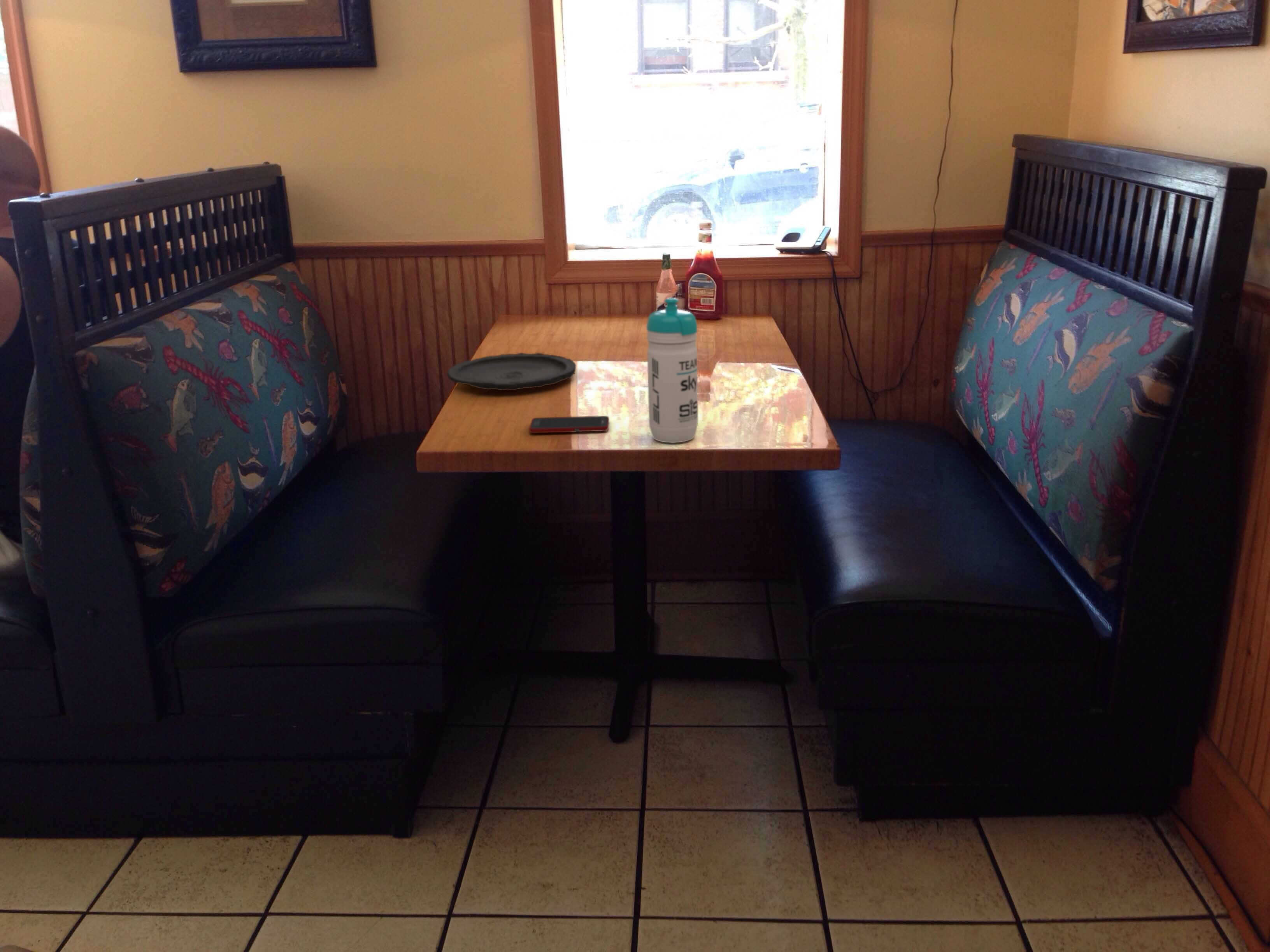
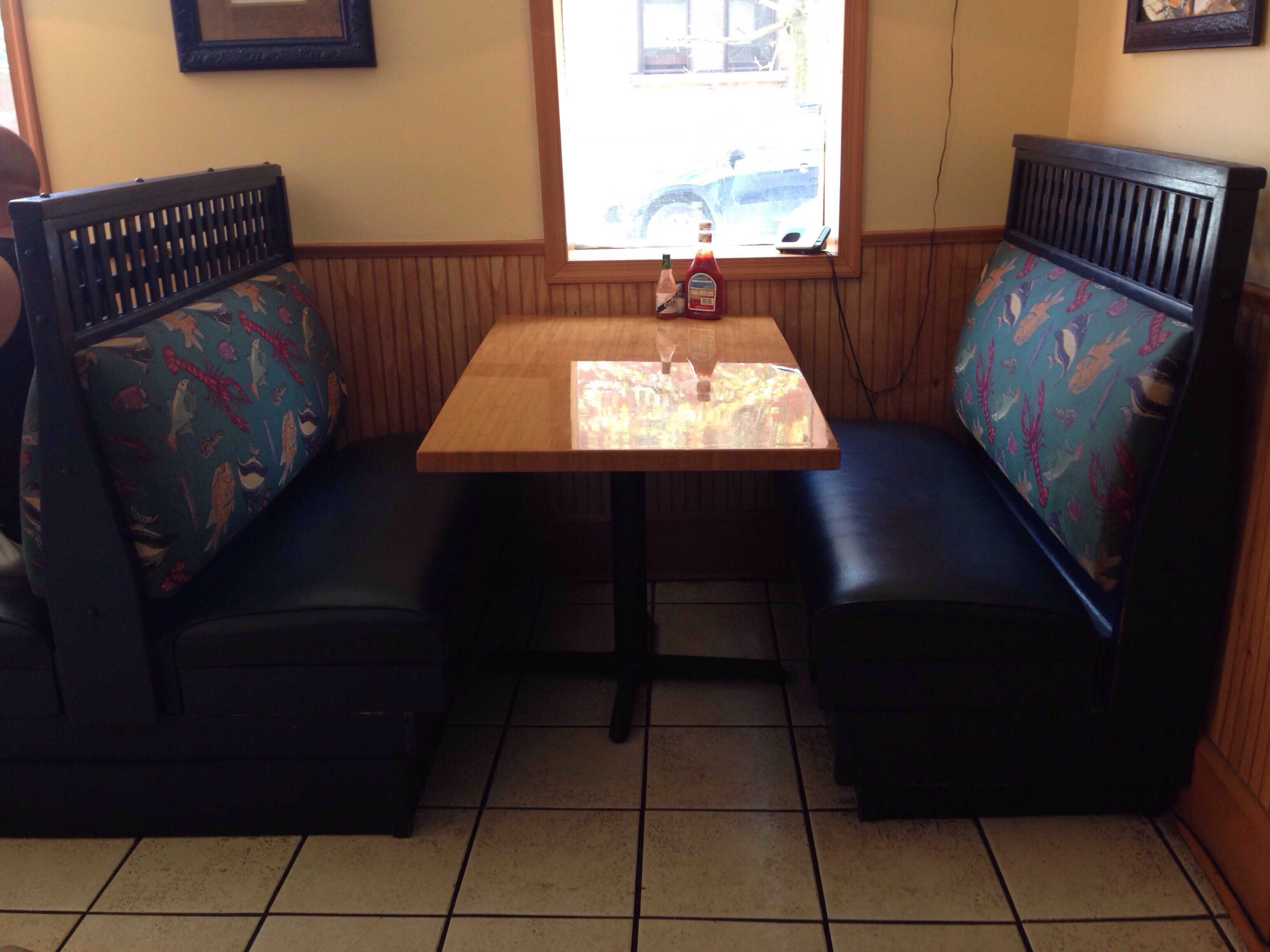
- water bottle [646,298,698,443]
- cell phone [529,415,610,433]
- plate [447,352,576,391]
